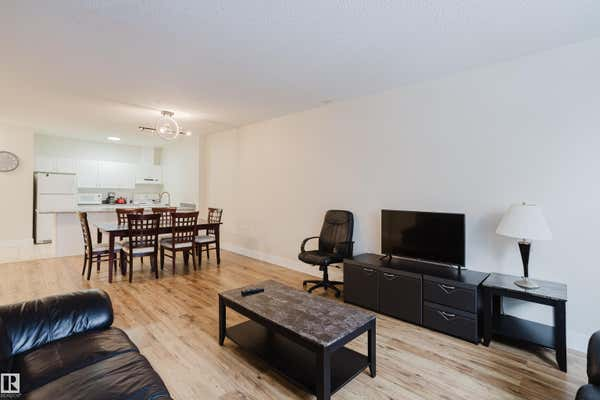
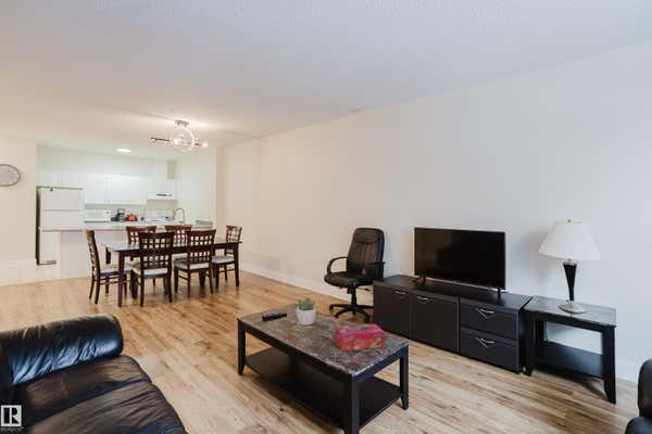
+ tissue box [334,323,386,352]
+ succulent plant [296,297,317,327]
